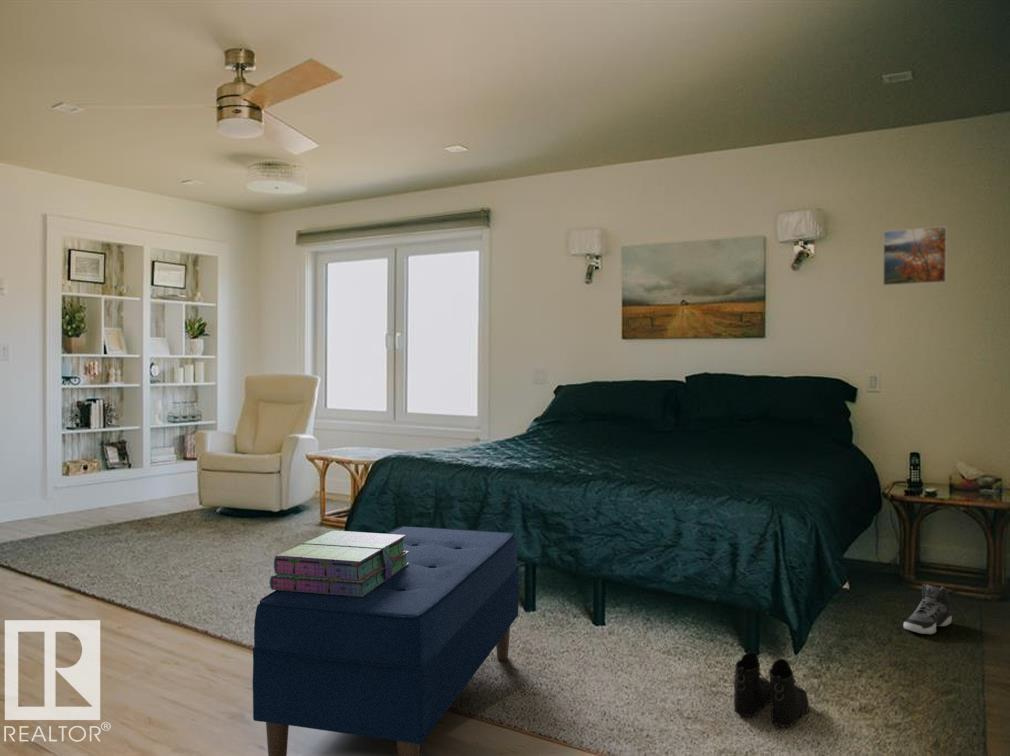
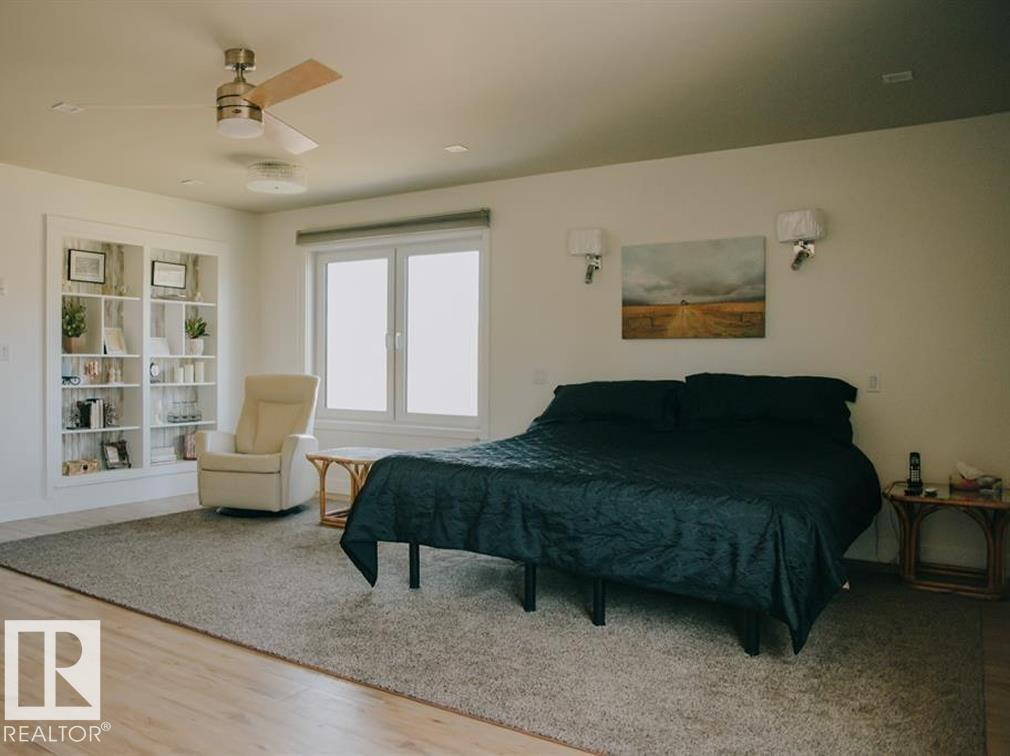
- sneaker [902,583,953,635]
- stack of books [269,530,409,597]
- boots [733,651,810,728]
- bench [252,525,520,756]
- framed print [882,225,948,287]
